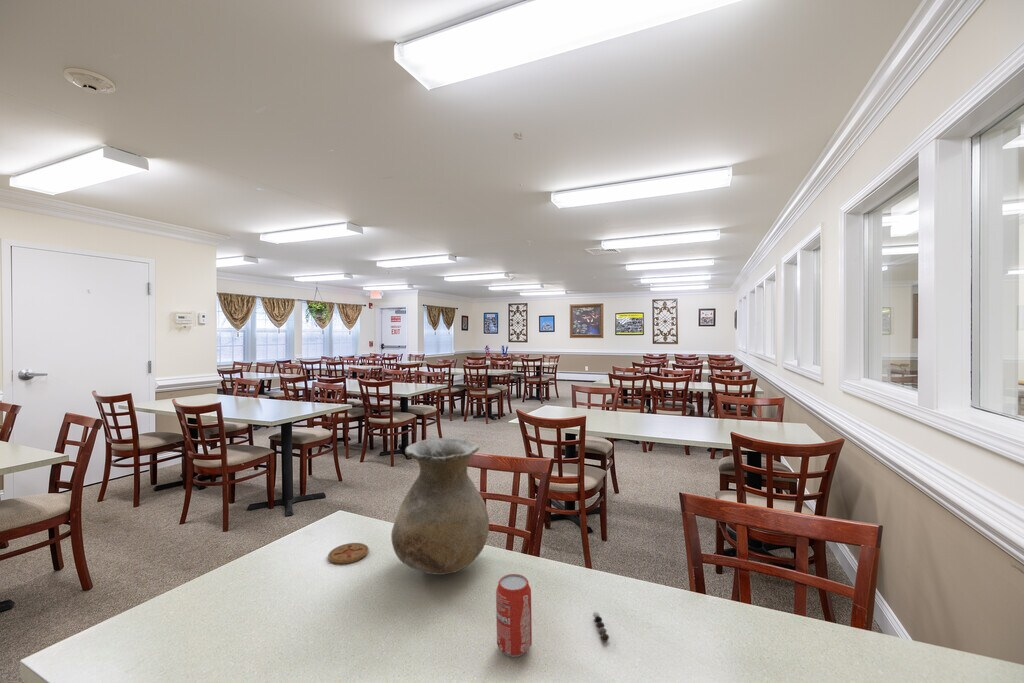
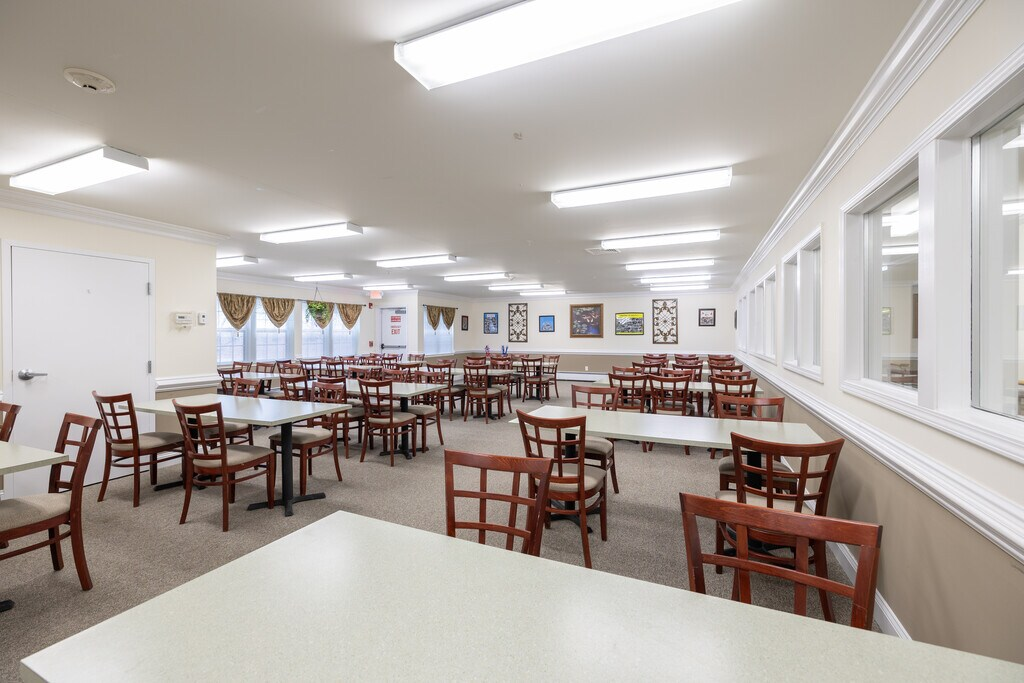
- coaster [327,542,370,565]
- beverage can [495,573,533,658]
- pepper shaker [592,610,610,643]
- vase [390,437,490,576]
